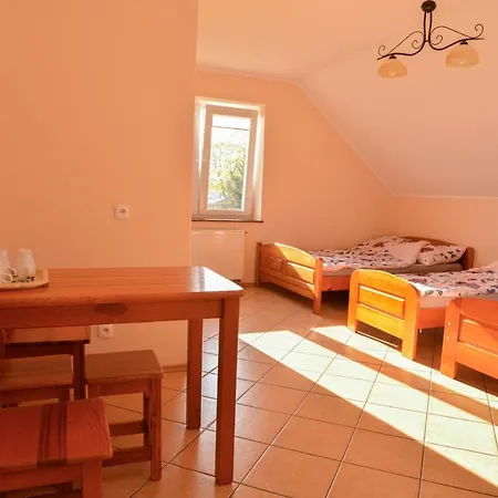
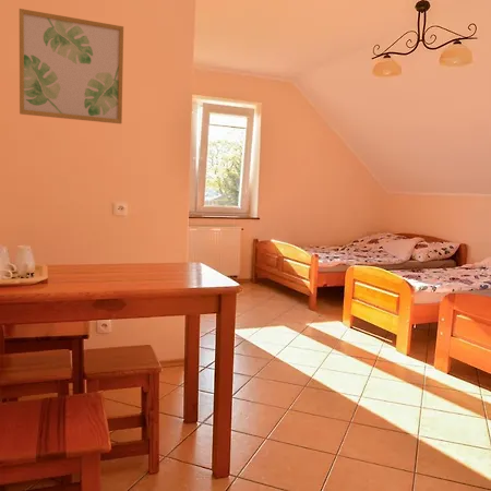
+ wall art [19,8,124,125]
